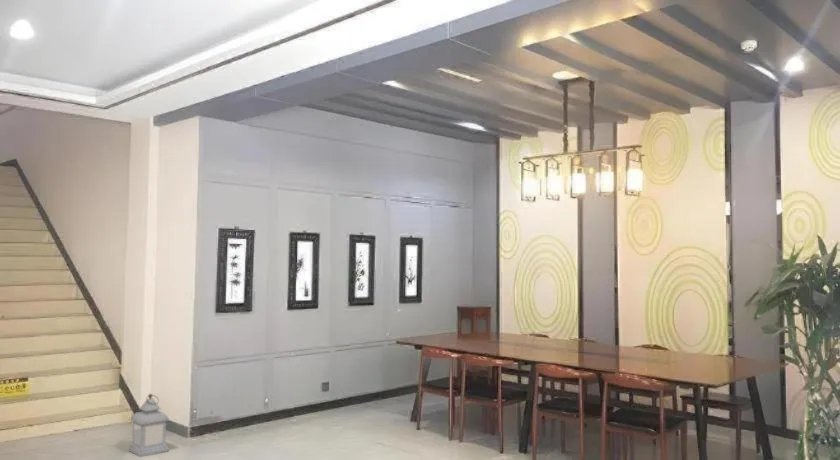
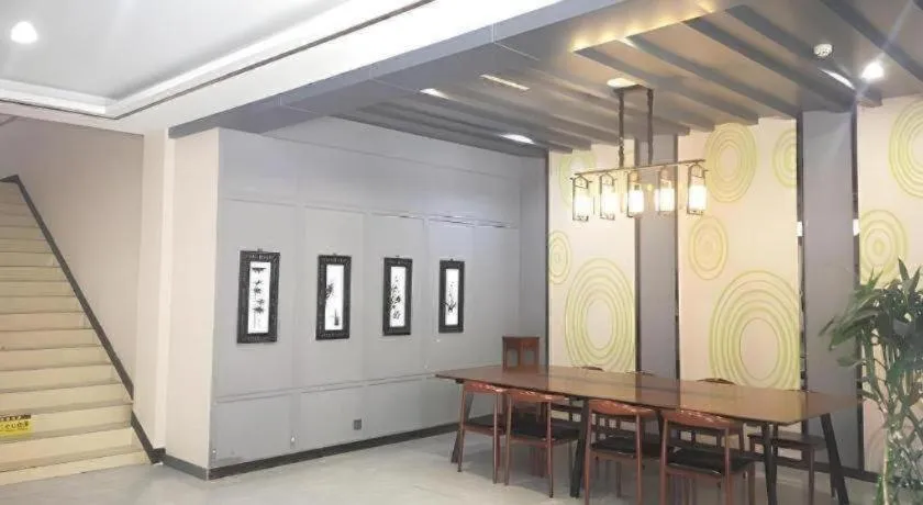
- lantern [128,393,170,458]
